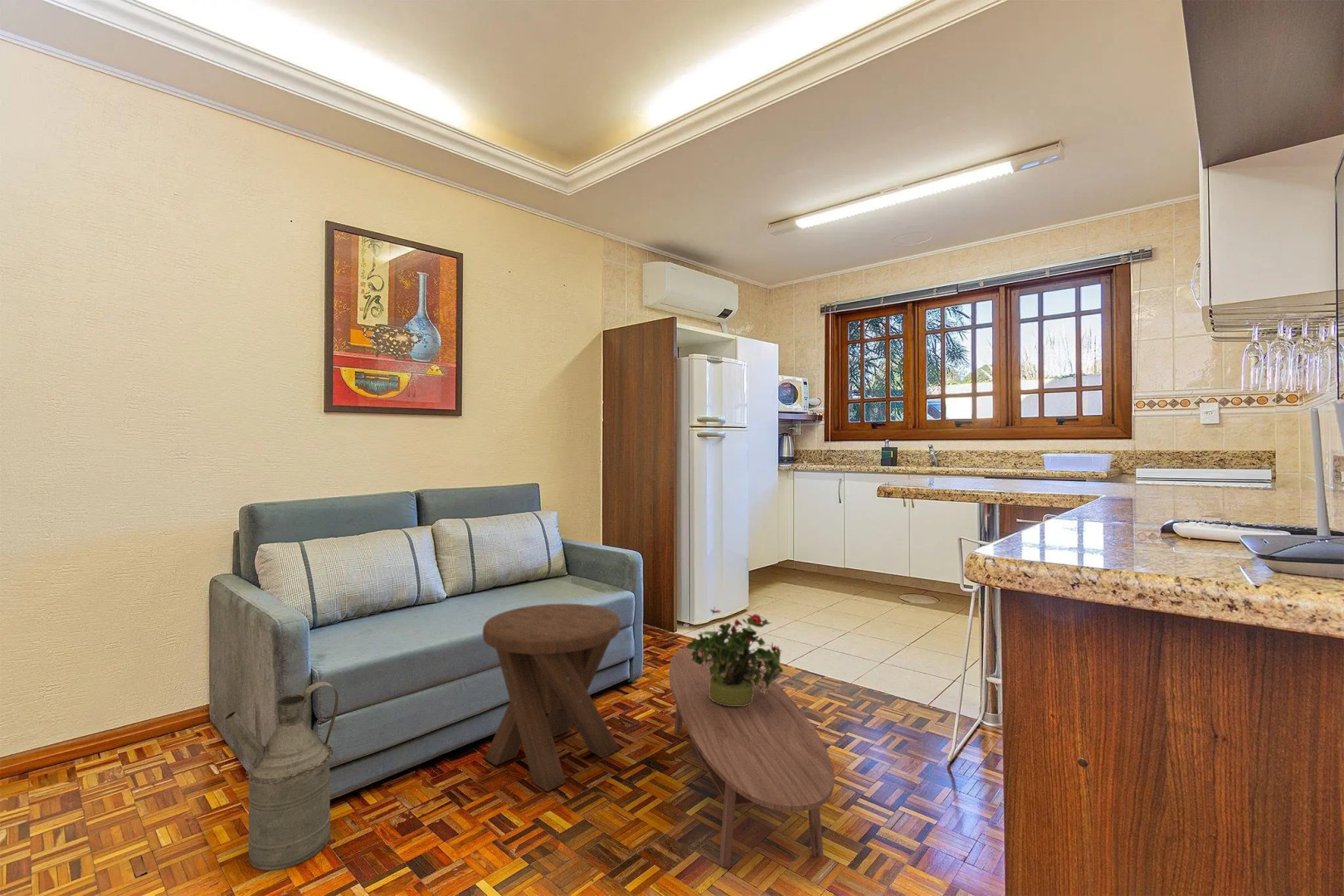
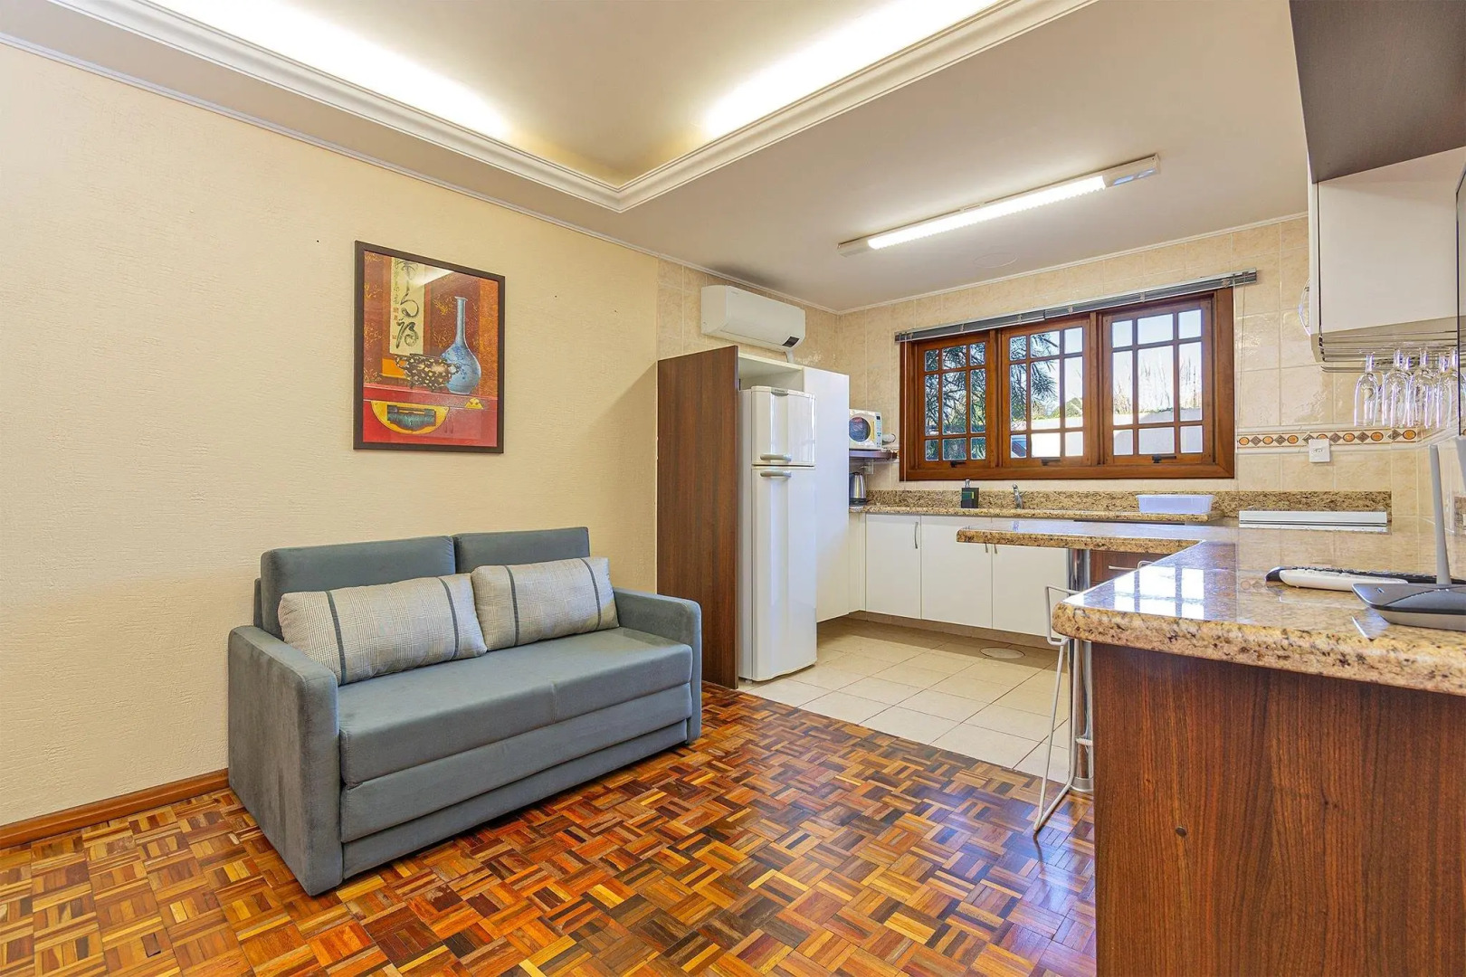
- potted plant [685,606,784,706]
- music stool [482,603,621,792]
- watering can [225,681,339,871]
- coffee table [669,647,835,868]
